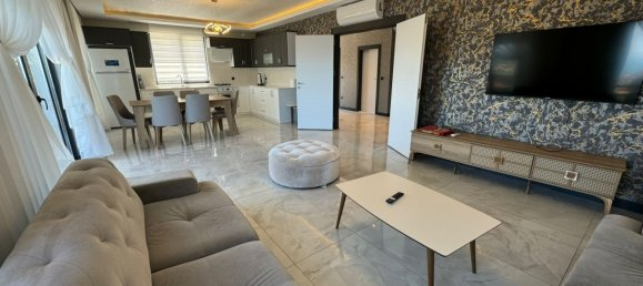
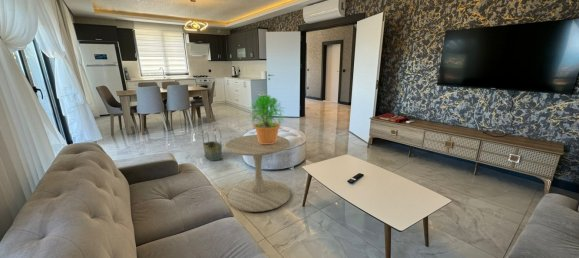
+ side table [223,134,291,213]
+ basket [201,126,223,162]
+ potted plant [248,93,286,144]
